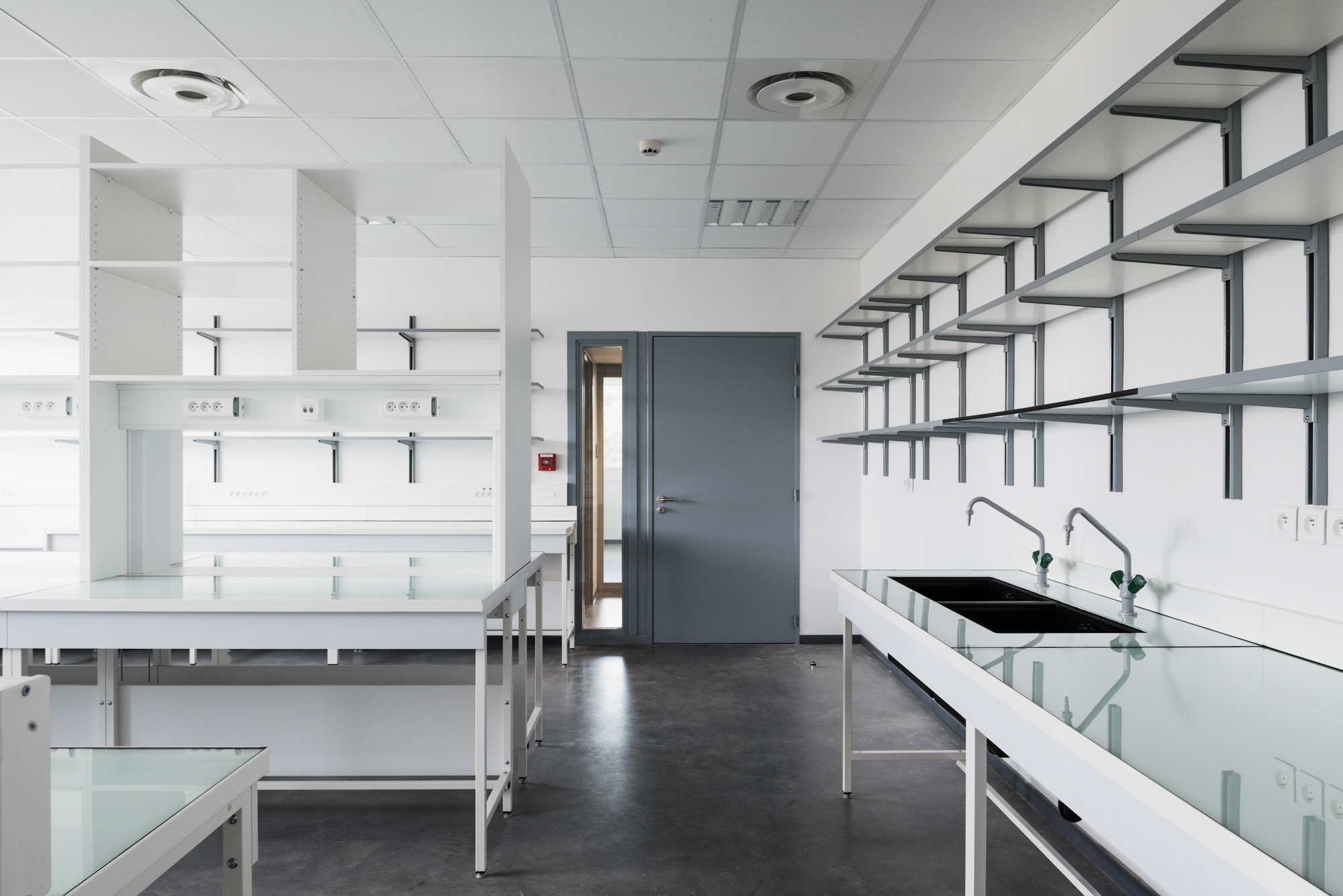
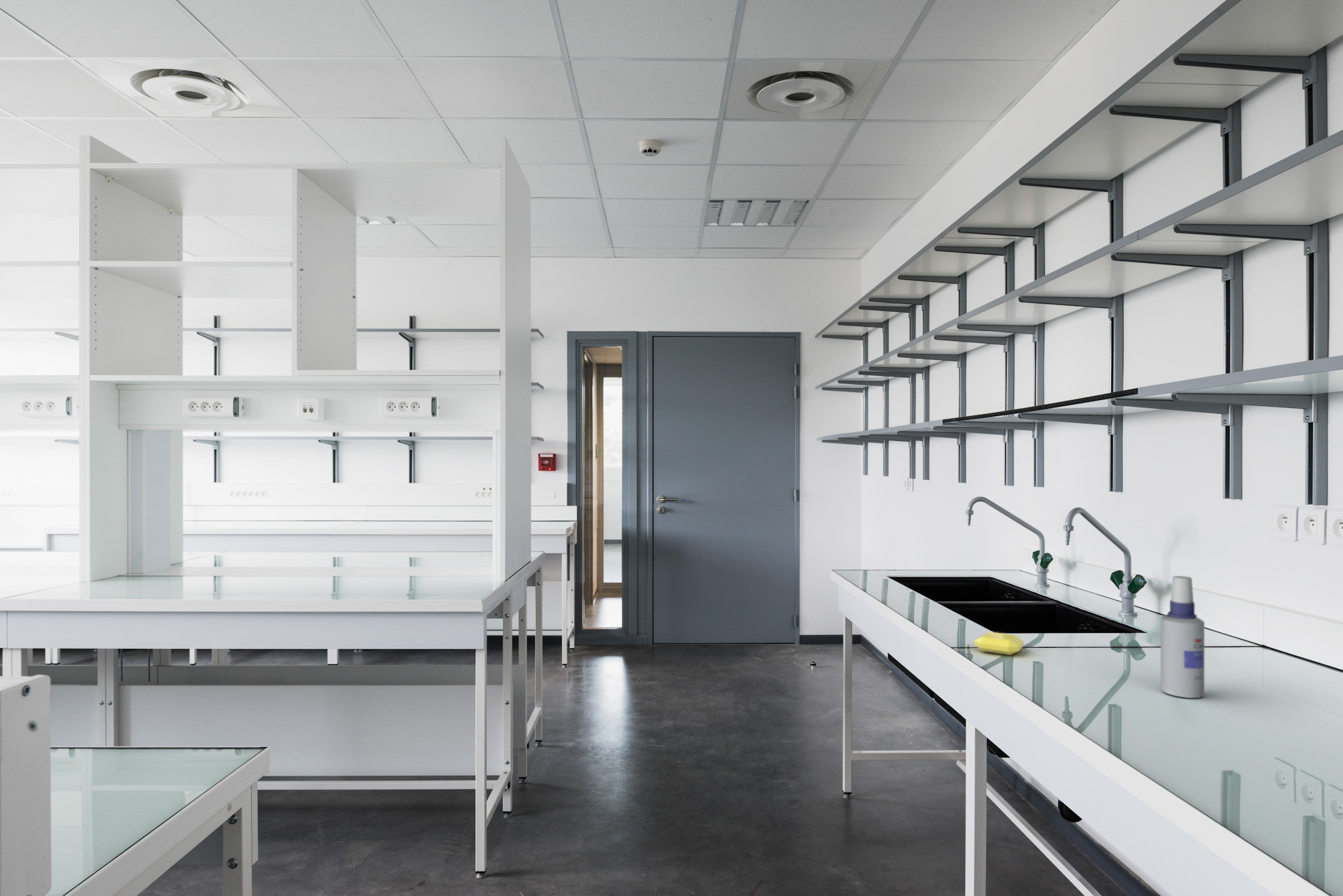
+ spray bottle [1160,575,1205,699]
+ soap bar [973,631,1025,656]
